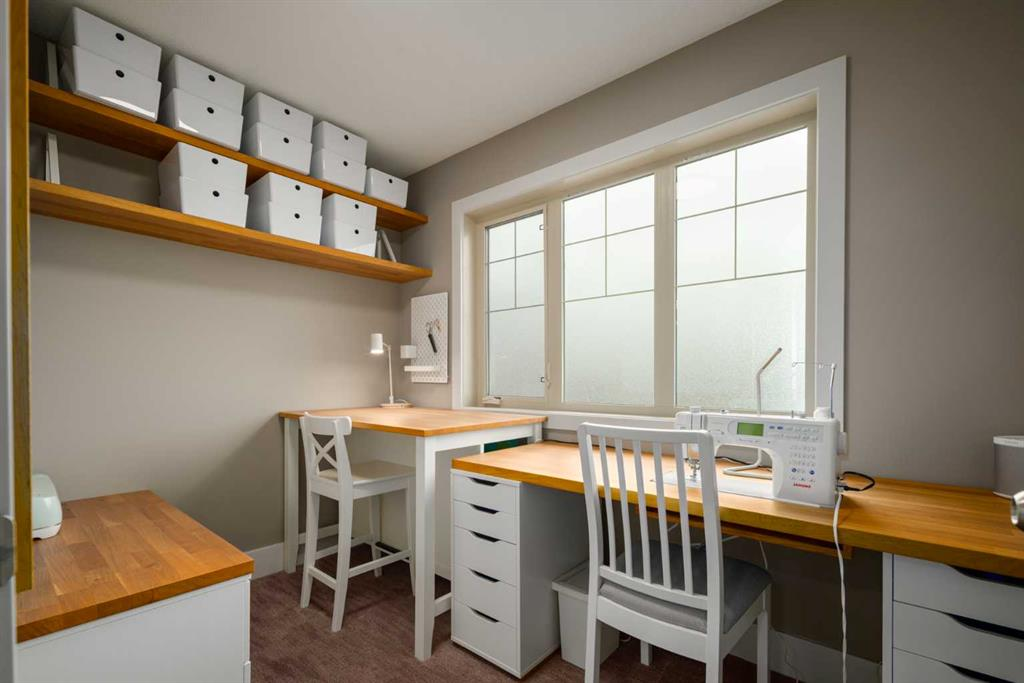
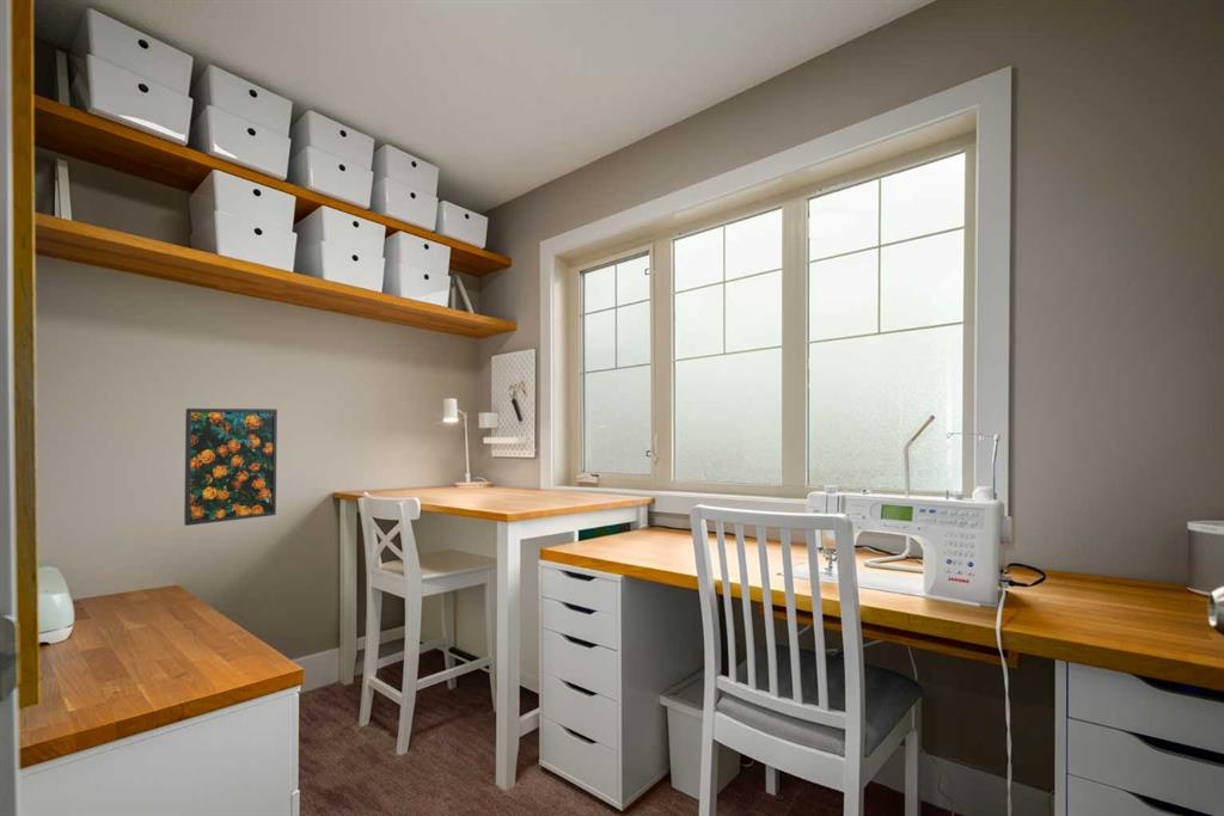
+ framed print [183,407,279,527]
